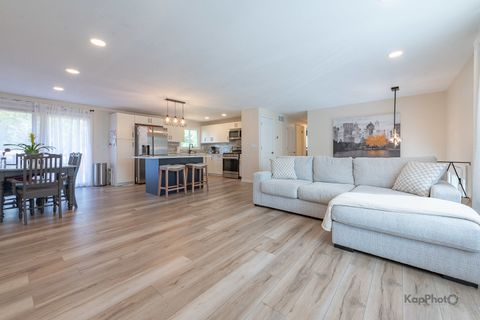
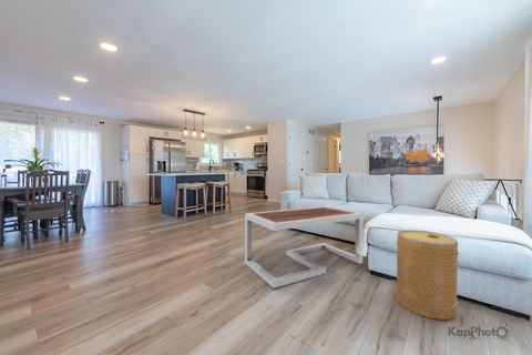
+ basket [395,229,460,321]
+ coffee table [244,205,365,290]
